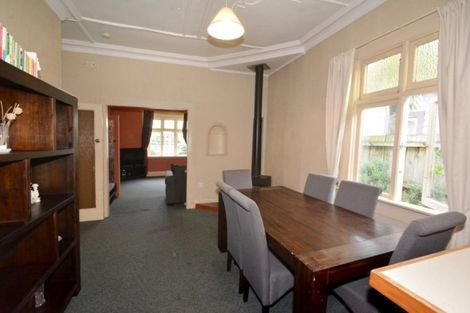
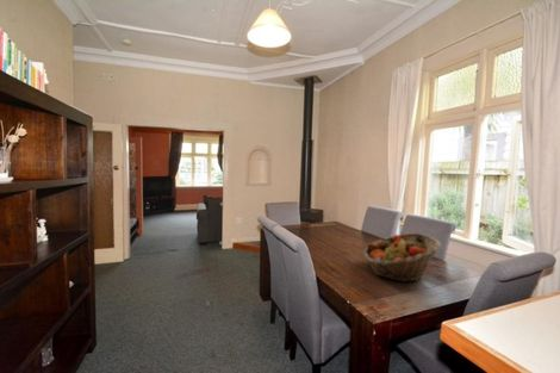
+ fruit basket [362,232,442,284]
